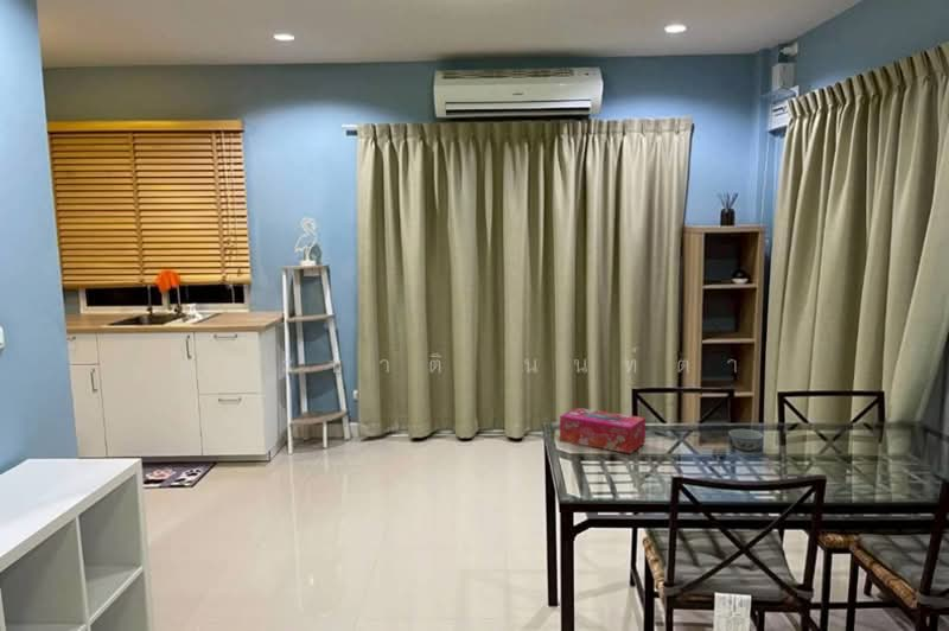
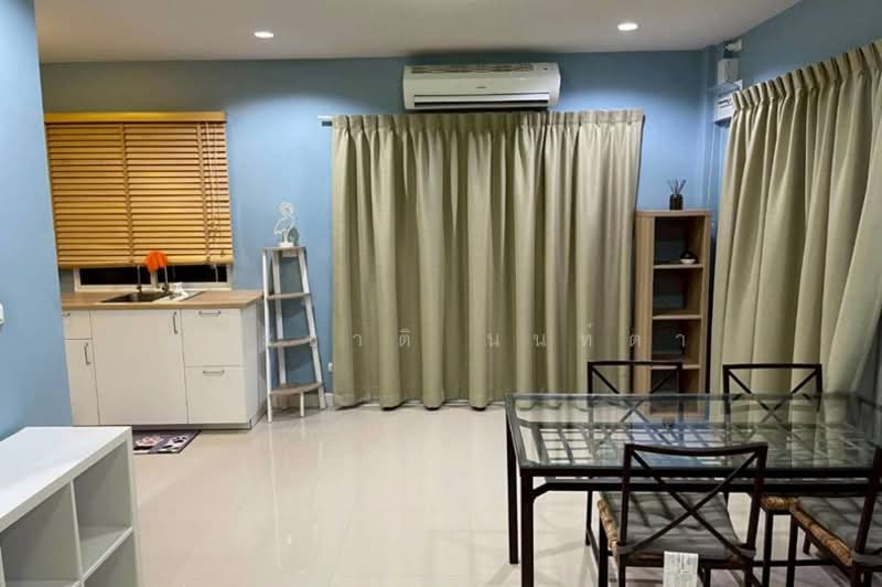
- tissue box [559,407,647,454]
- bowl [728,428,765,452]
